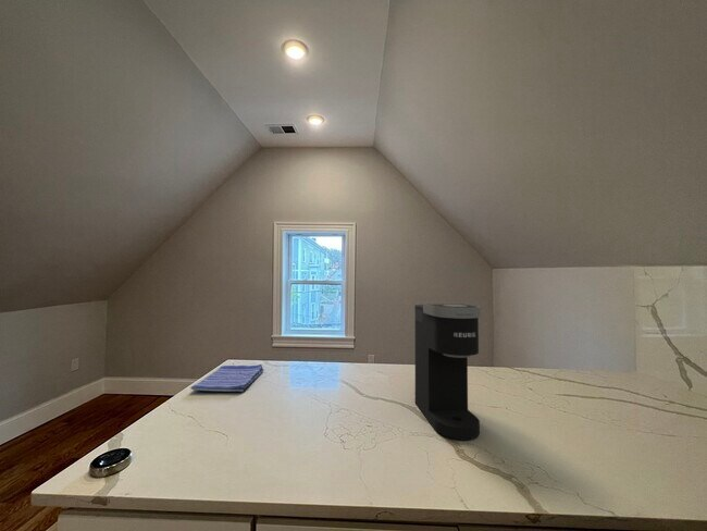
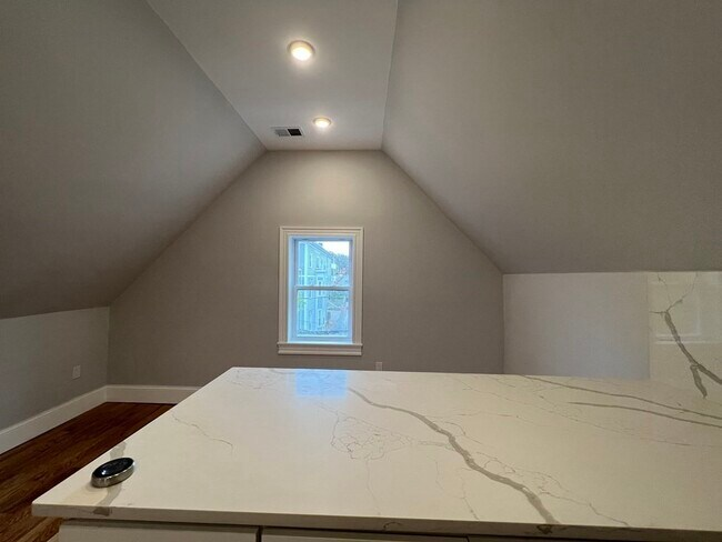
- coffee maker [414,304,482,442]
- dish towel [189,363,264,393]
